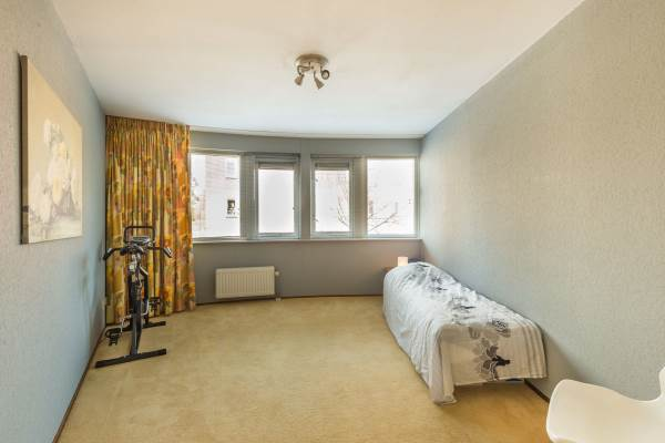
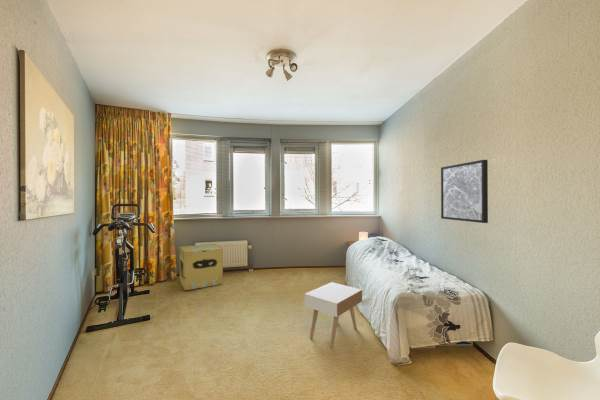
+ cardboard box [179,243,224,291]
+ wall art [440,159,489,224]
+ nightstand [304,281,363,349]
